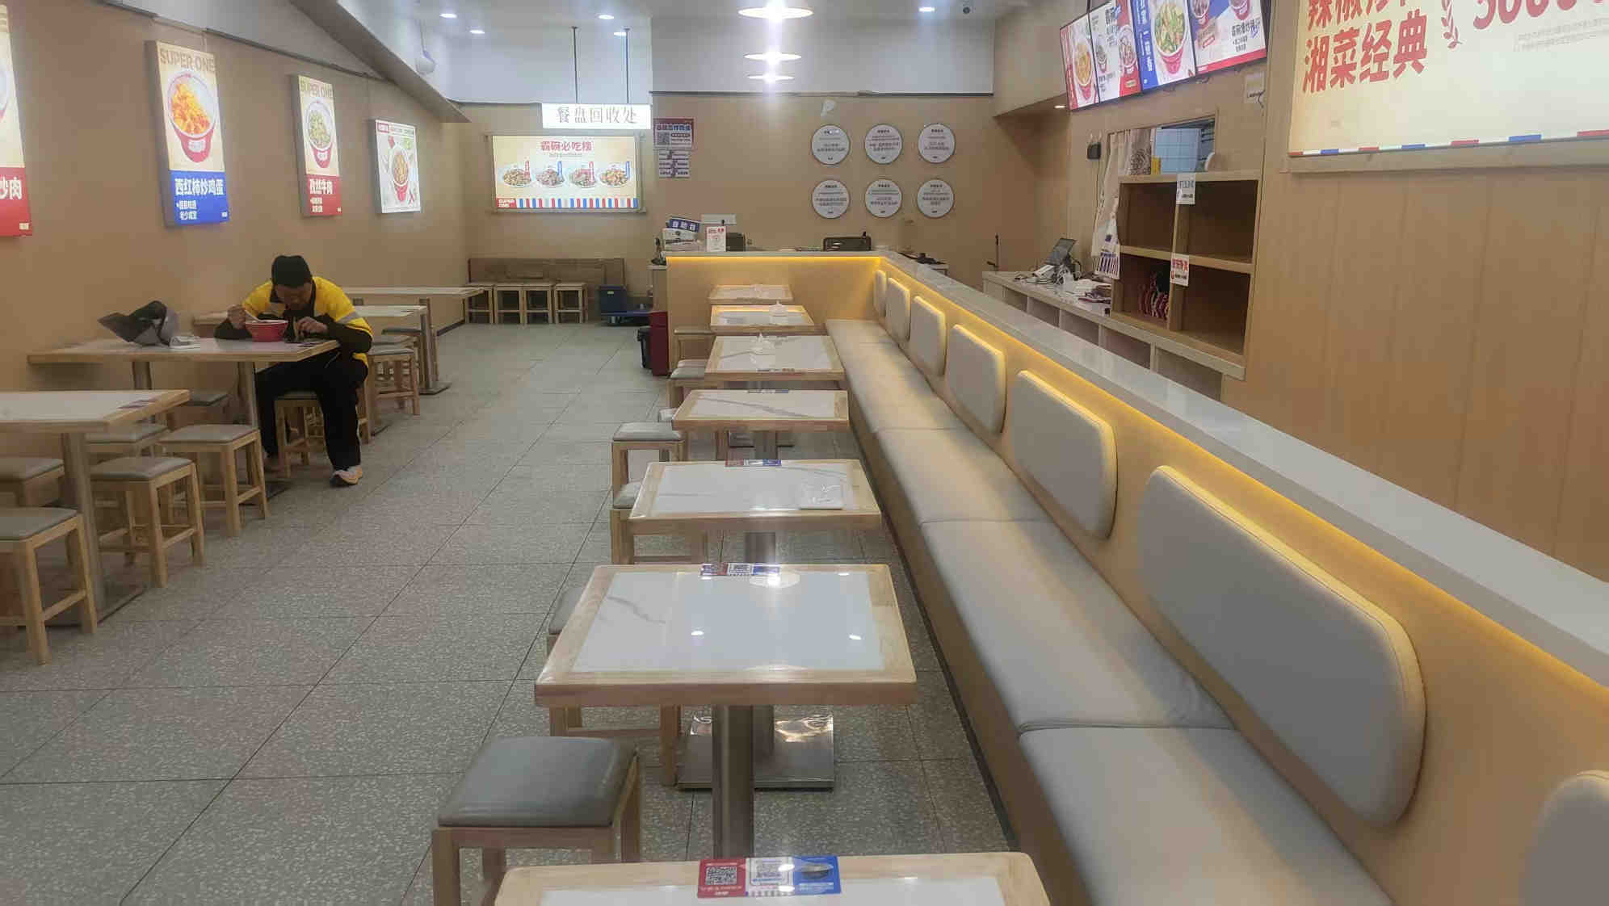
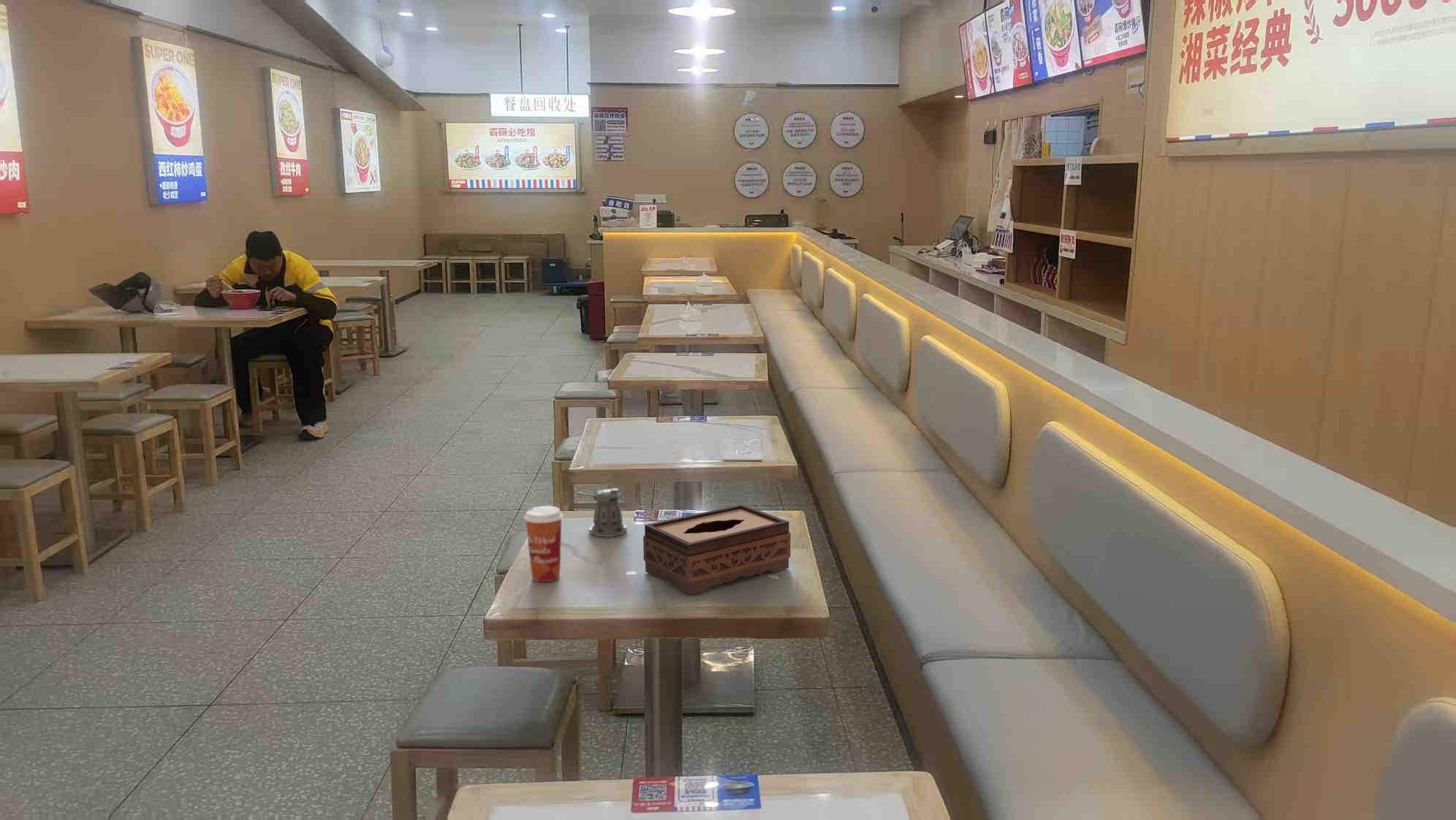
+ tissue box [642,504,792,595]
+ pepper shaker [576,487,628,538]
+ paper cup [523,505,564,582]
